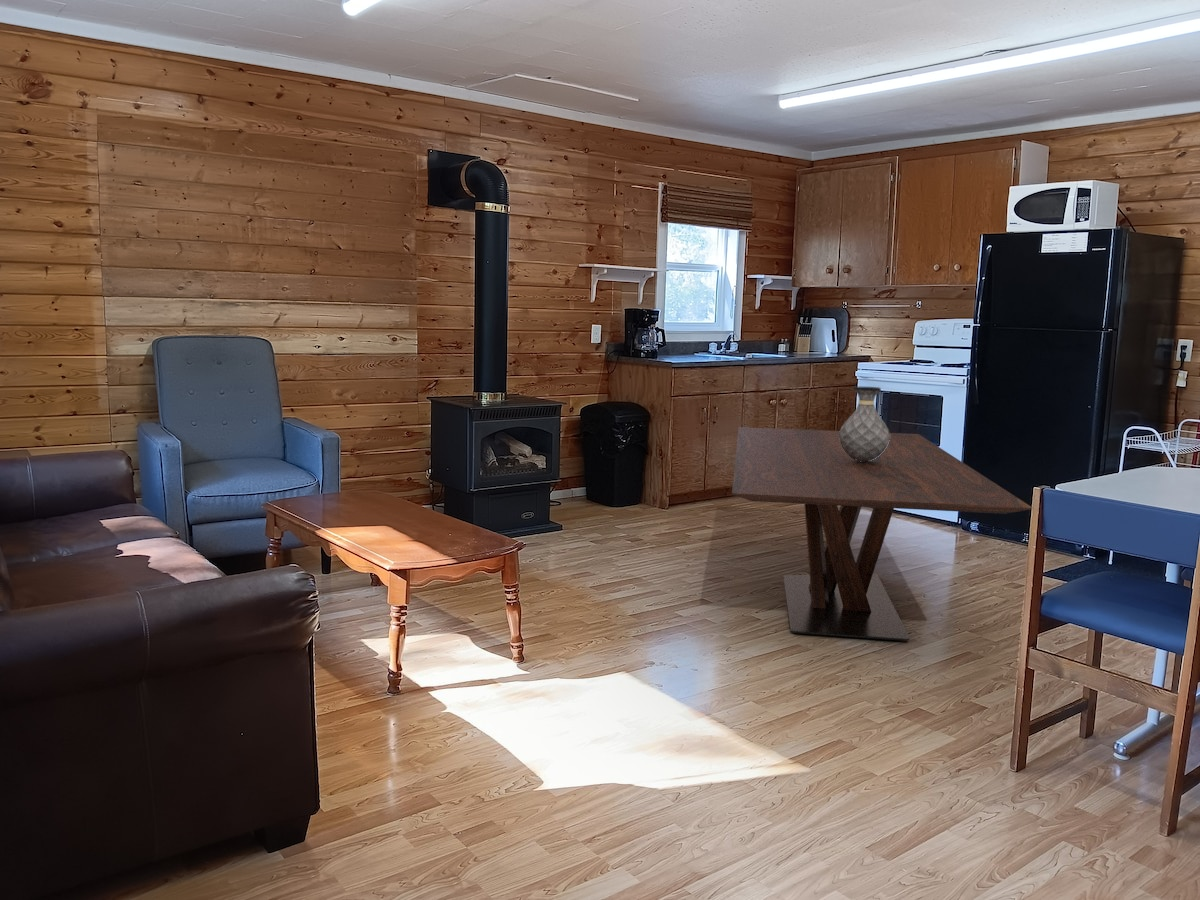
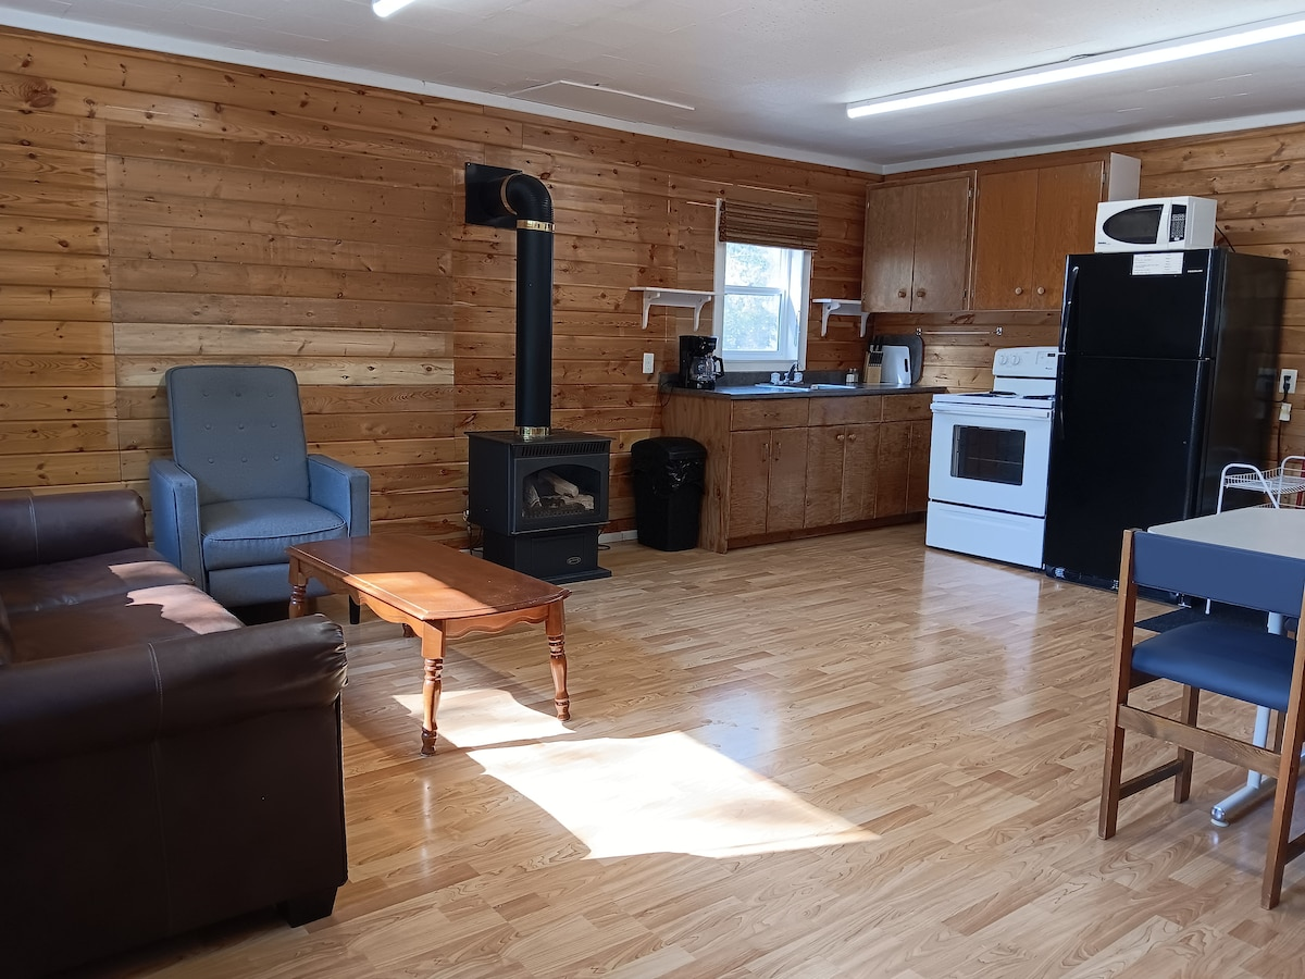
- dining table [731,426,1032,642]
- vase [839,386,890,462]
